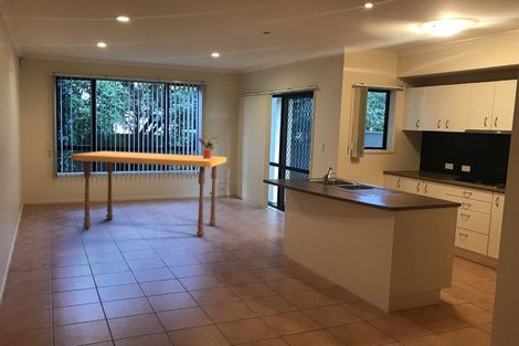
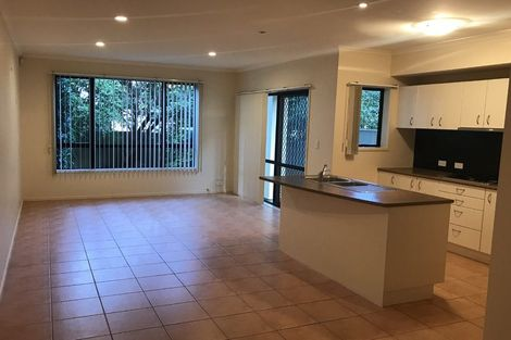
- potted plant [197,129,220,158]
- dining table [70,150,227,238]
